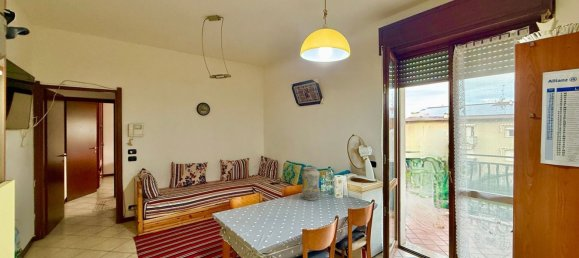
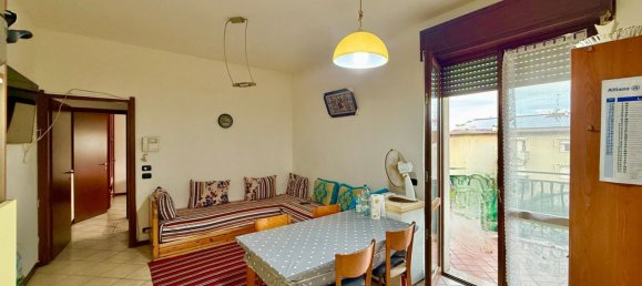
- vase [300,166,321,201]
